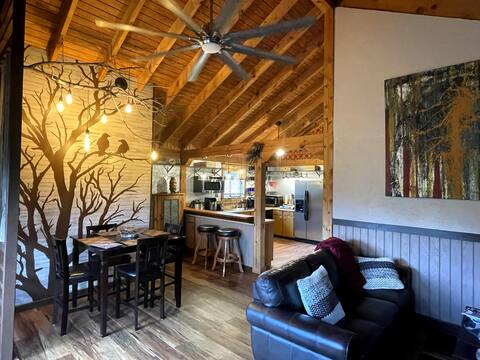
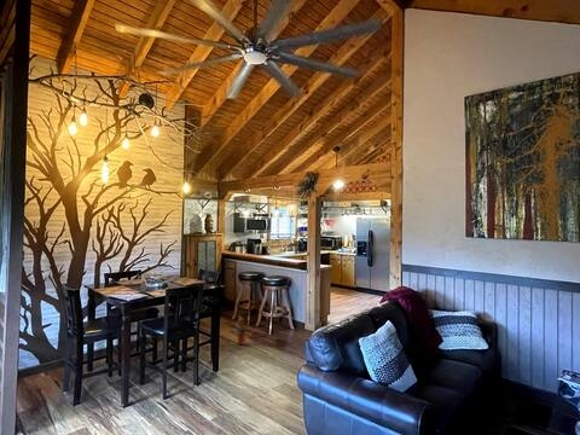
+ potted plant [230,314,254,346]
